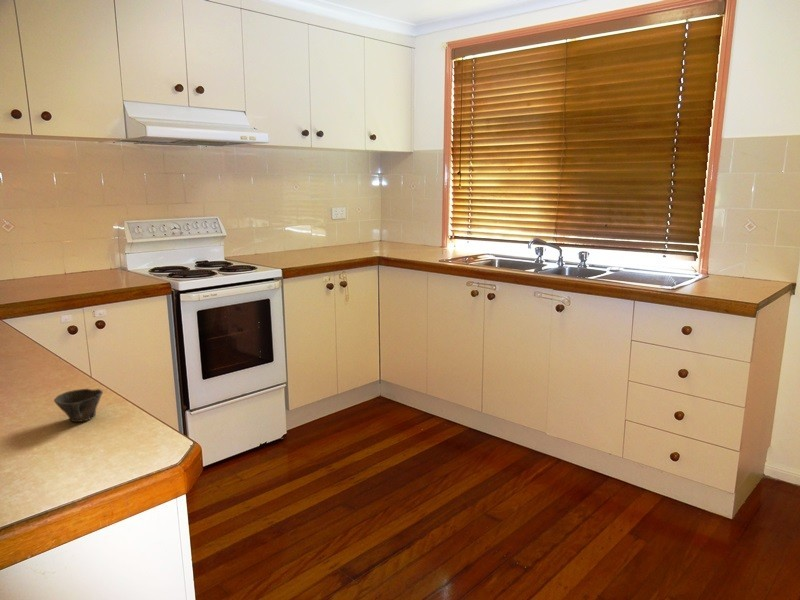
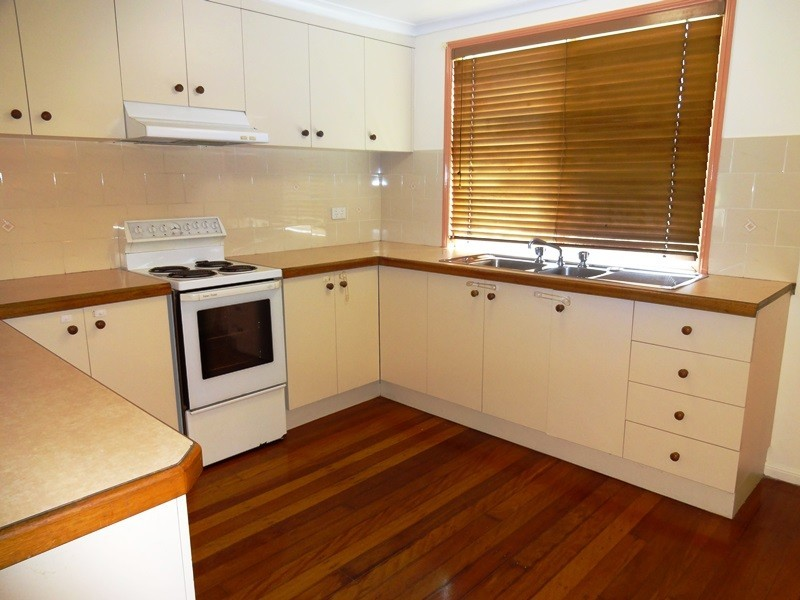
- cup [53,388,104,423]
